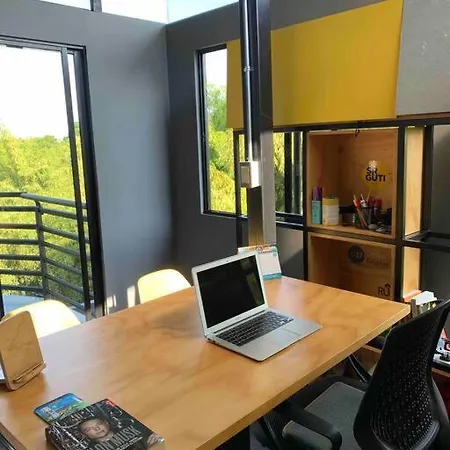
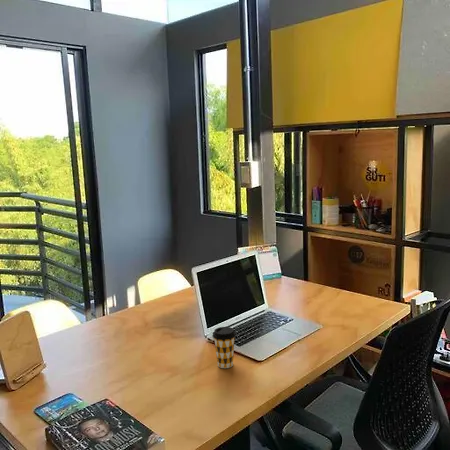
+ coffee cup [211,326,237,369]
